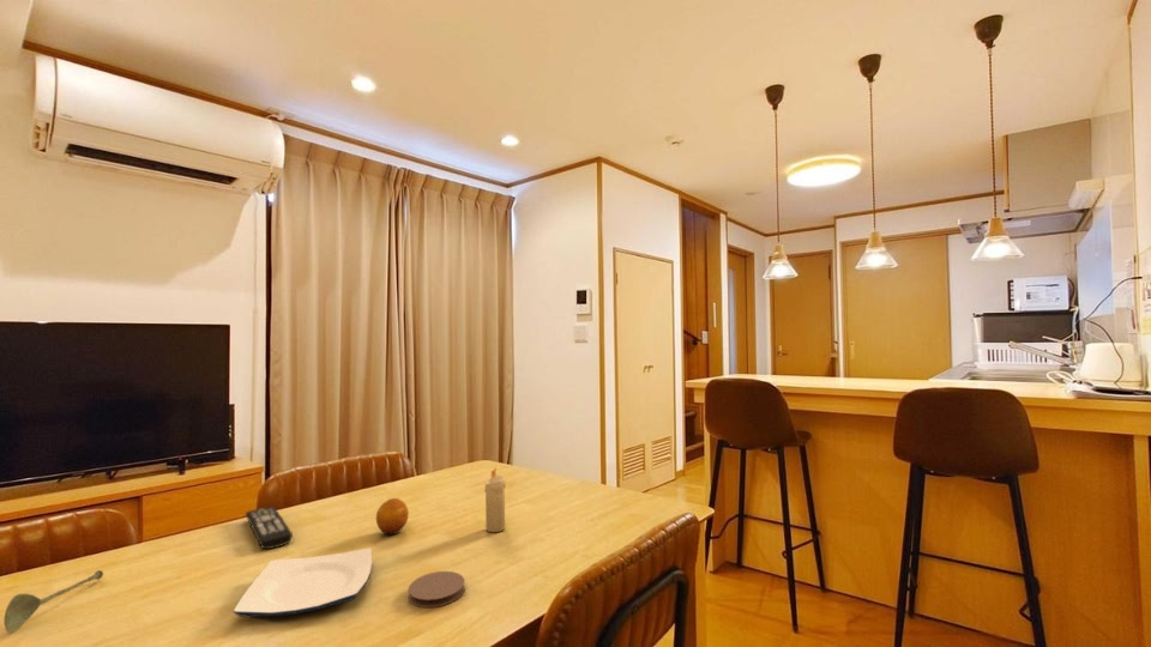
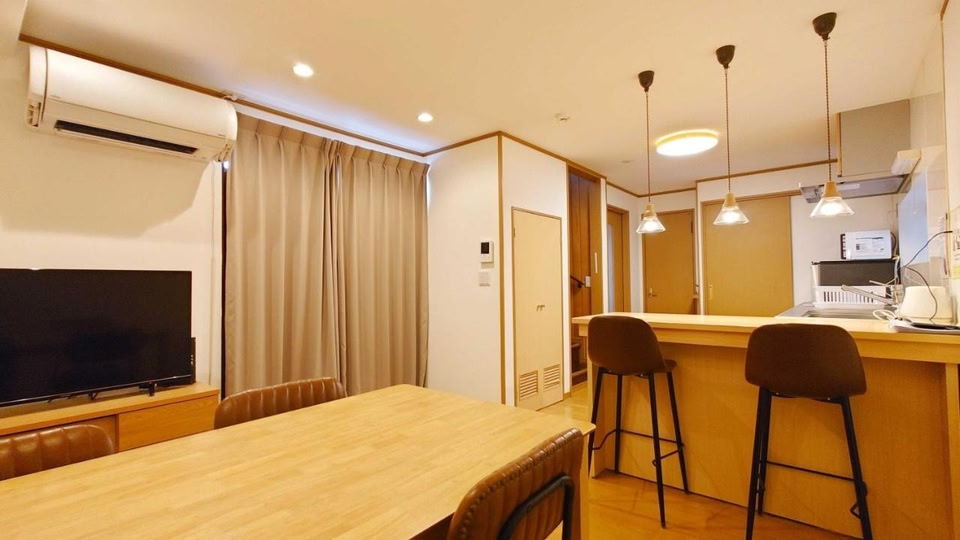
- remote control [245,506,294,550]
- soupspoon [4,569,104,635]
- candle [483,467,507,533]
- coaster [406,570,466,609]
- plate [233,548,373,617]
- fruit [375,497,410,536]
